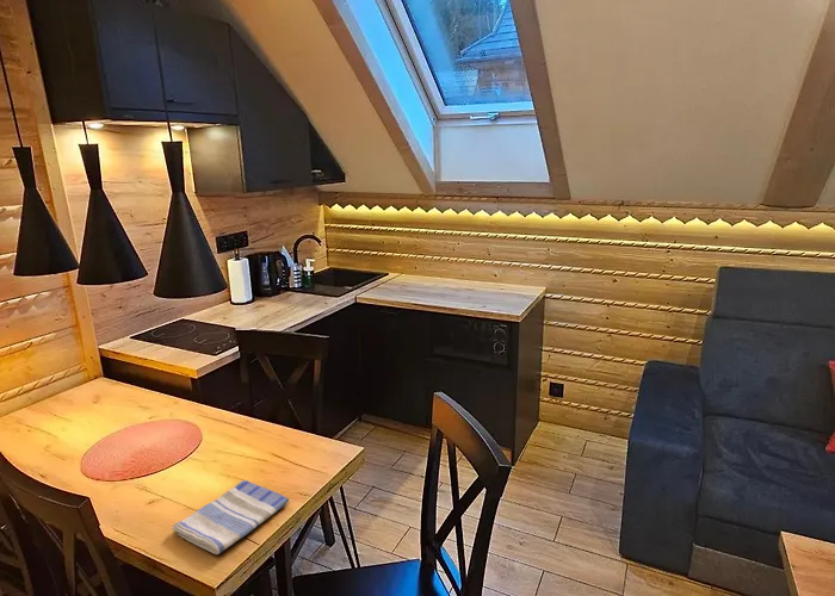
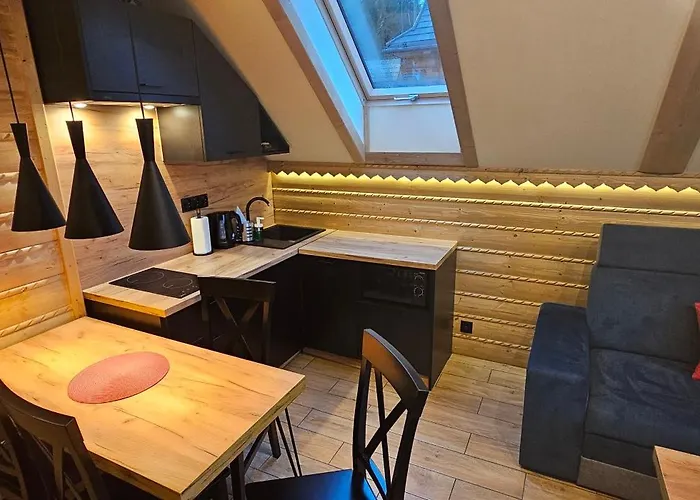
- dish towel [171,479,290,555]
